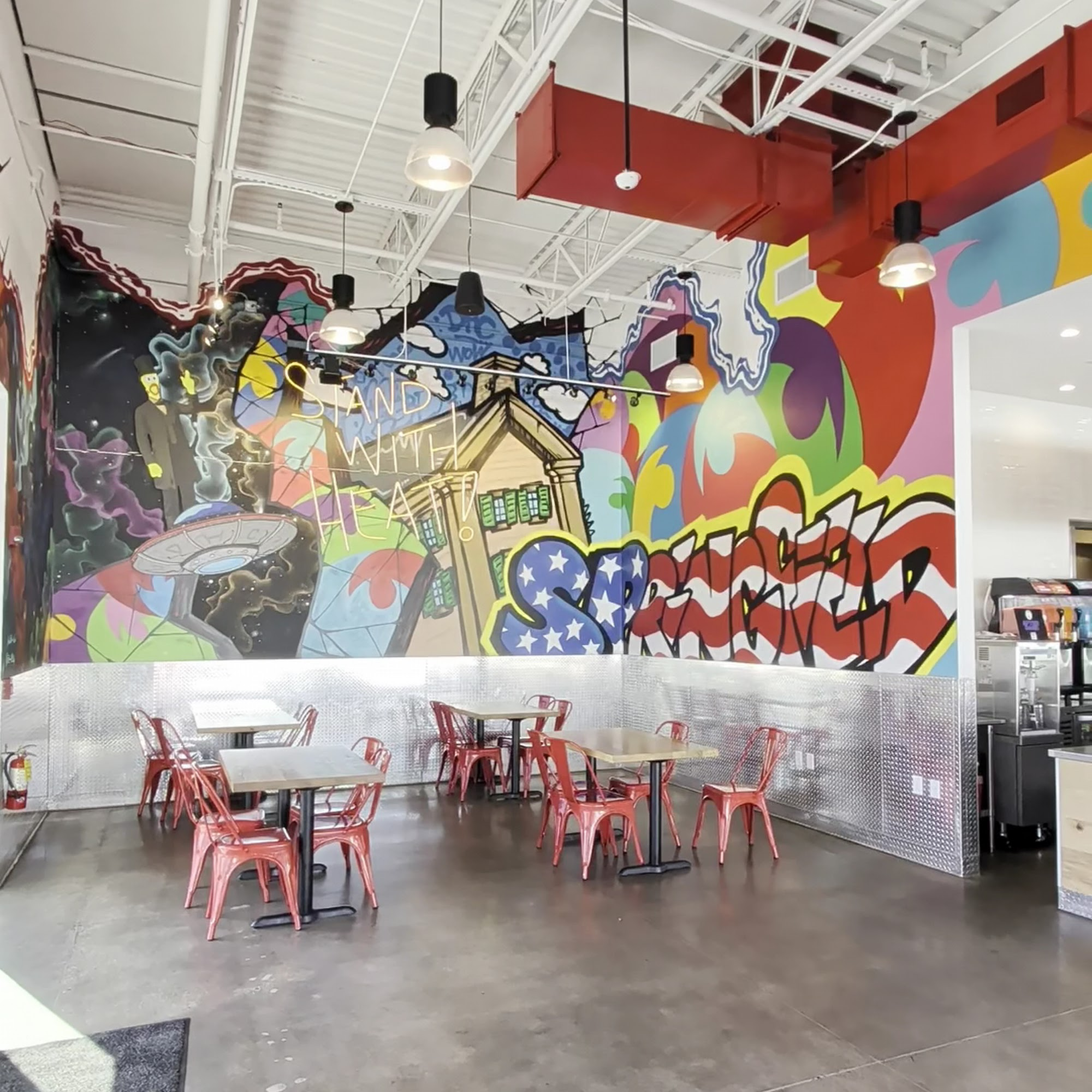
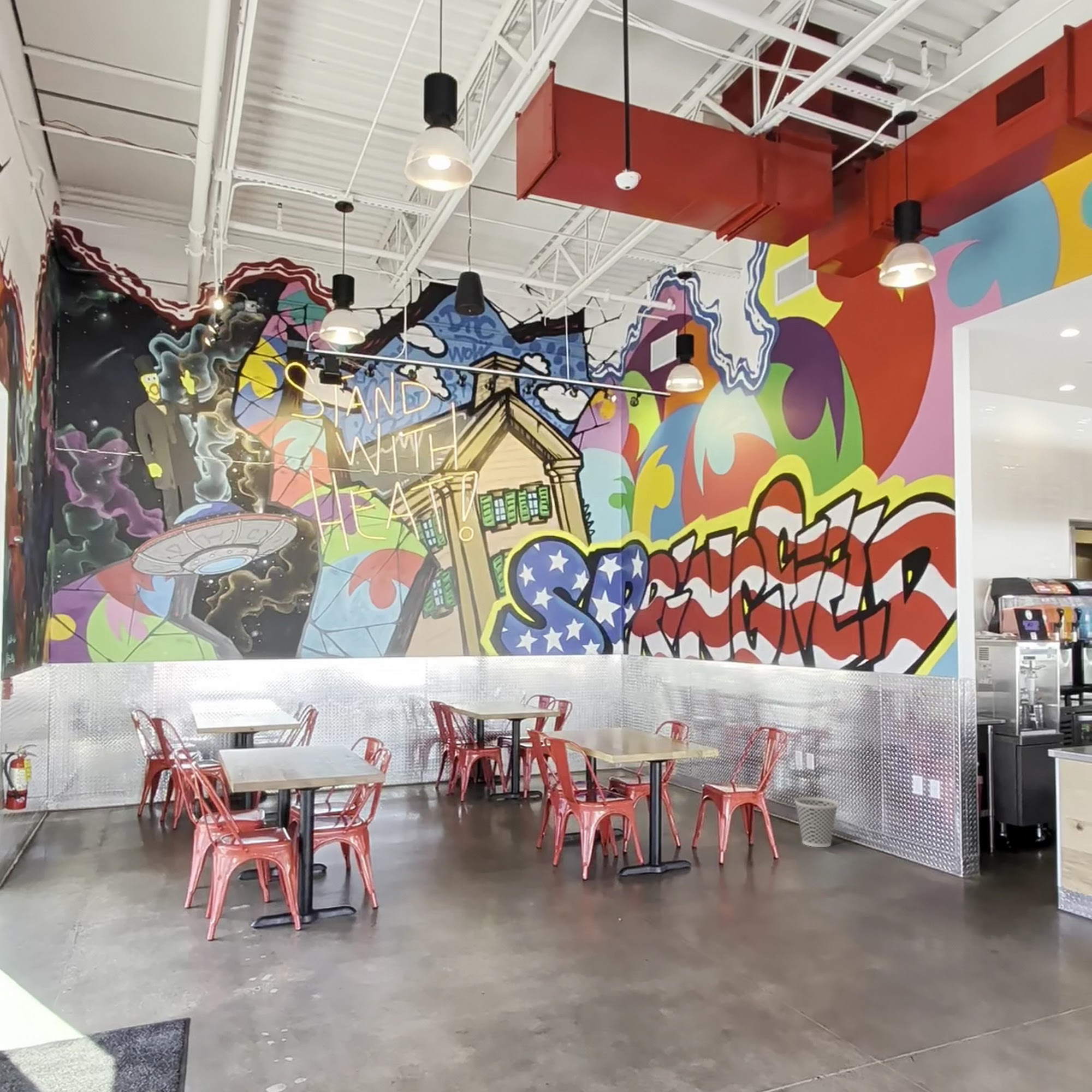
+ wastebasket [794,797,839,848]
